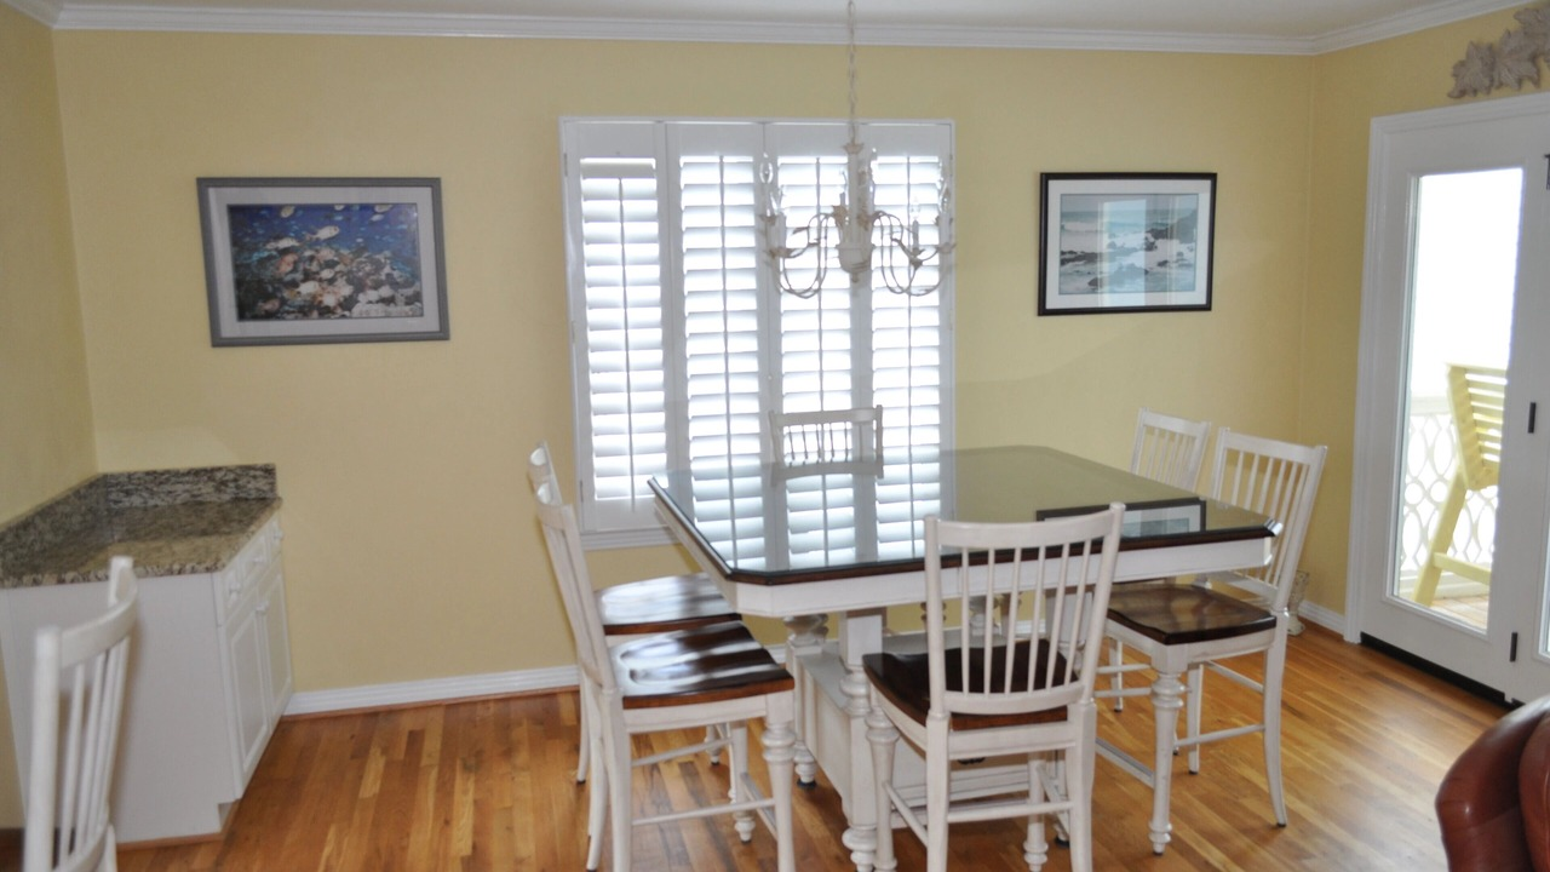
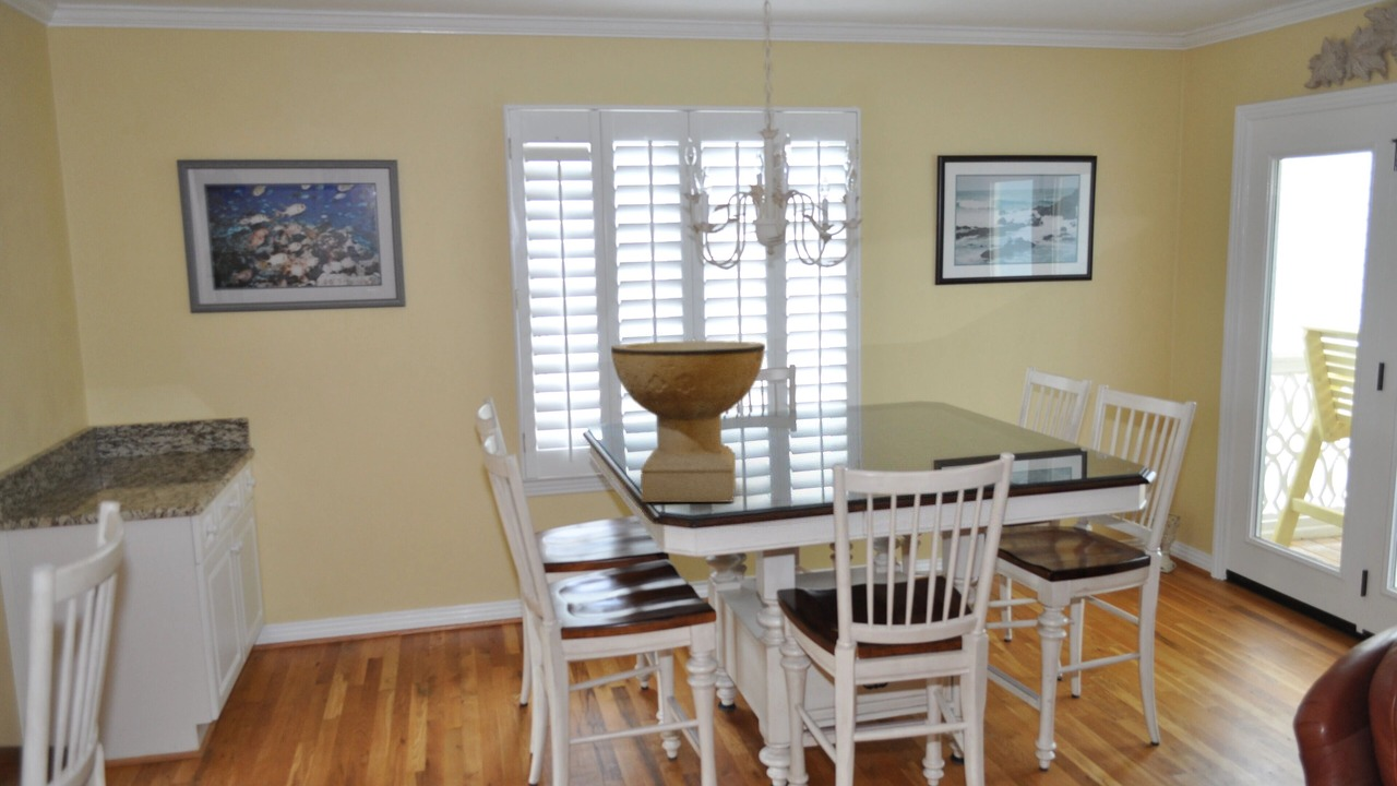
+ decorative bowl [610,340,766,503]
